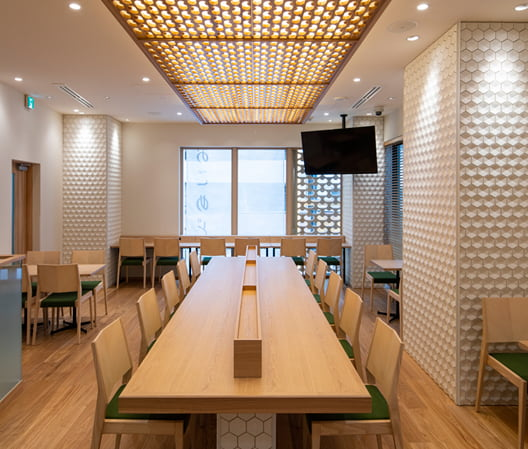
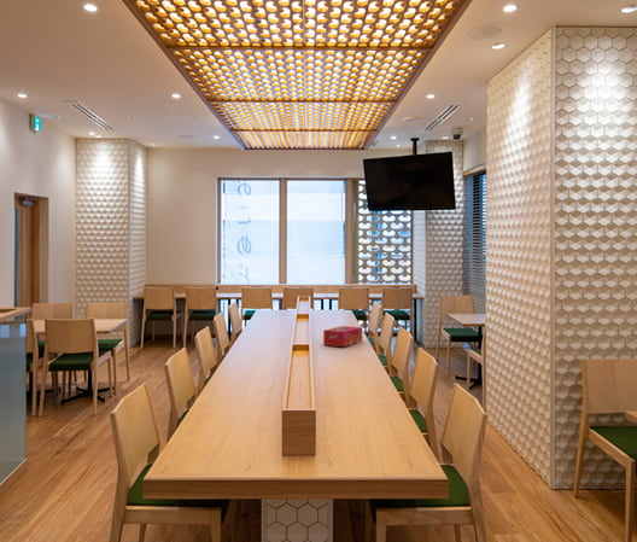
+ tissue box [322,325,363,348]
